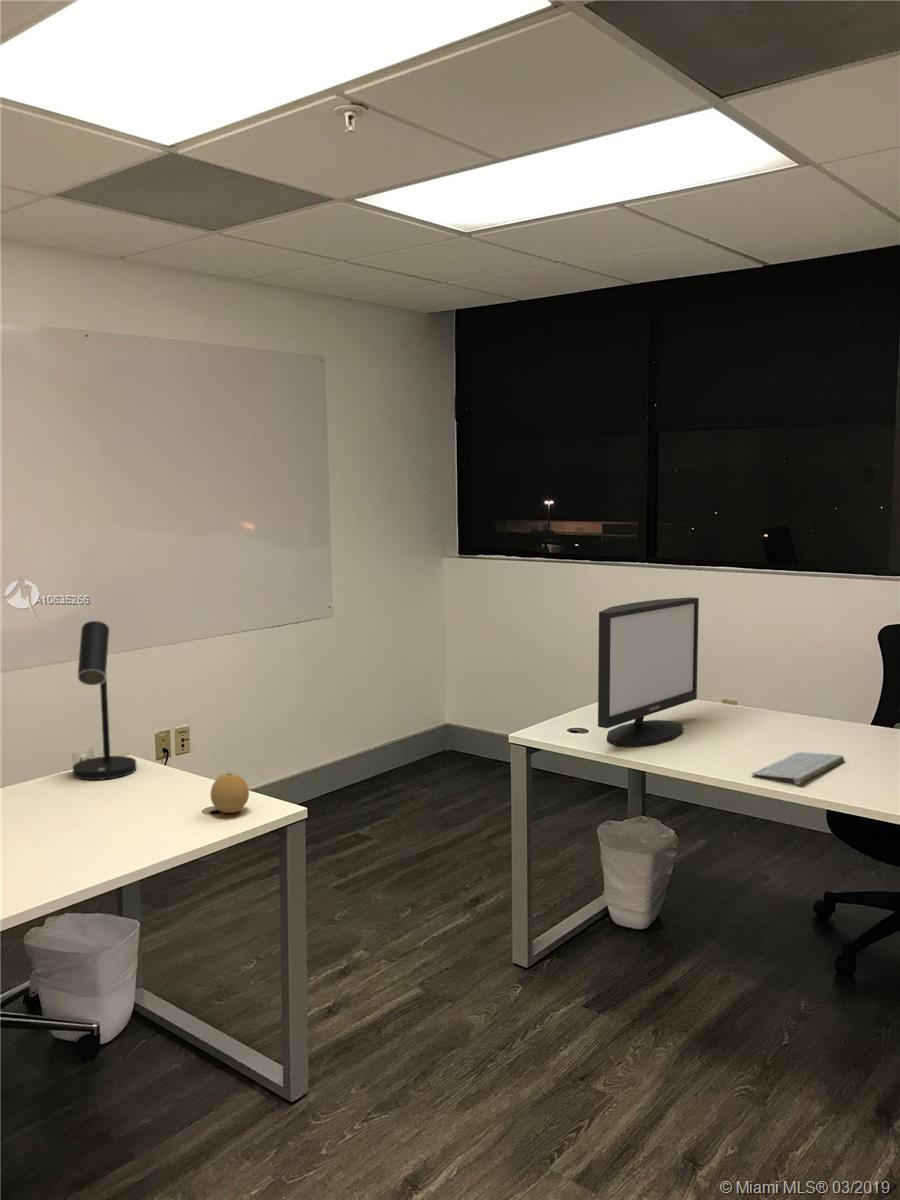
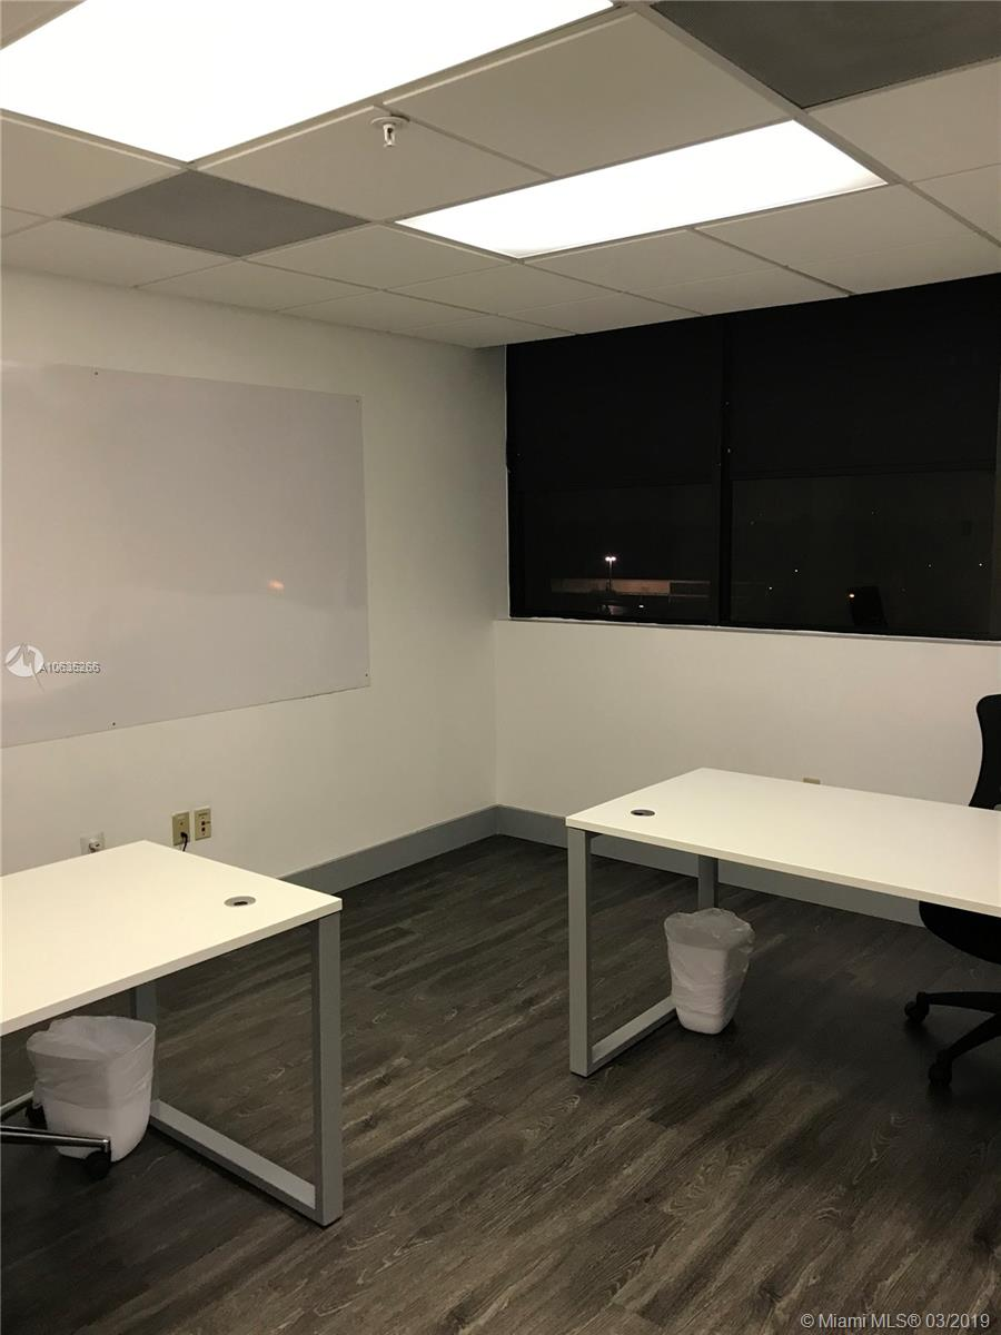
- monitor [597,596,700,747]
- desk lamp [72,620,138,781]
- keyboard [750,751,845,786]
- fruit [209,772,250,814]
